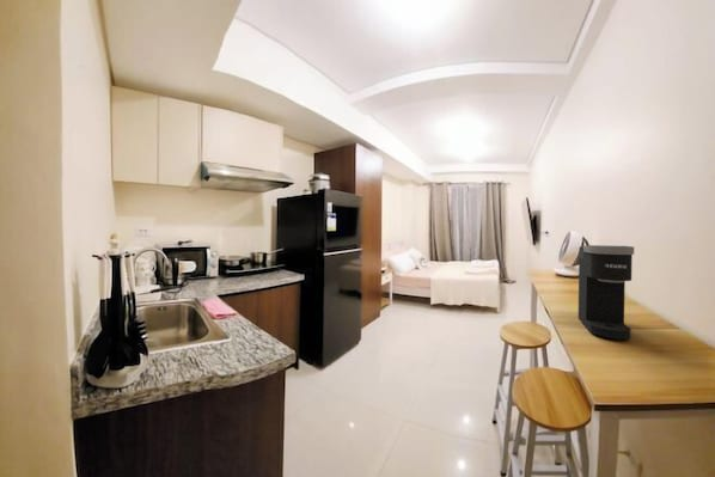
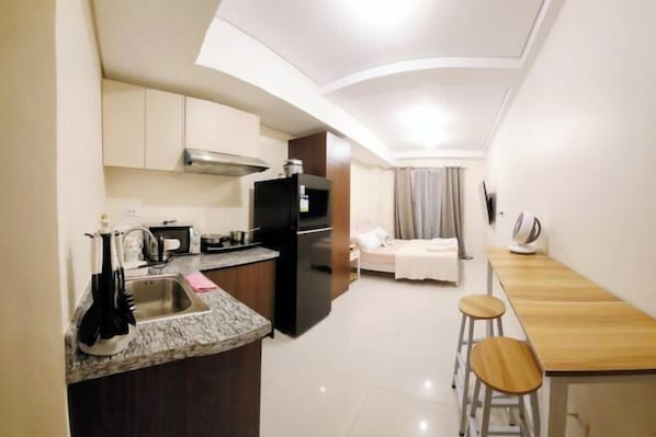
- coffee maker [578,244,635,341]
